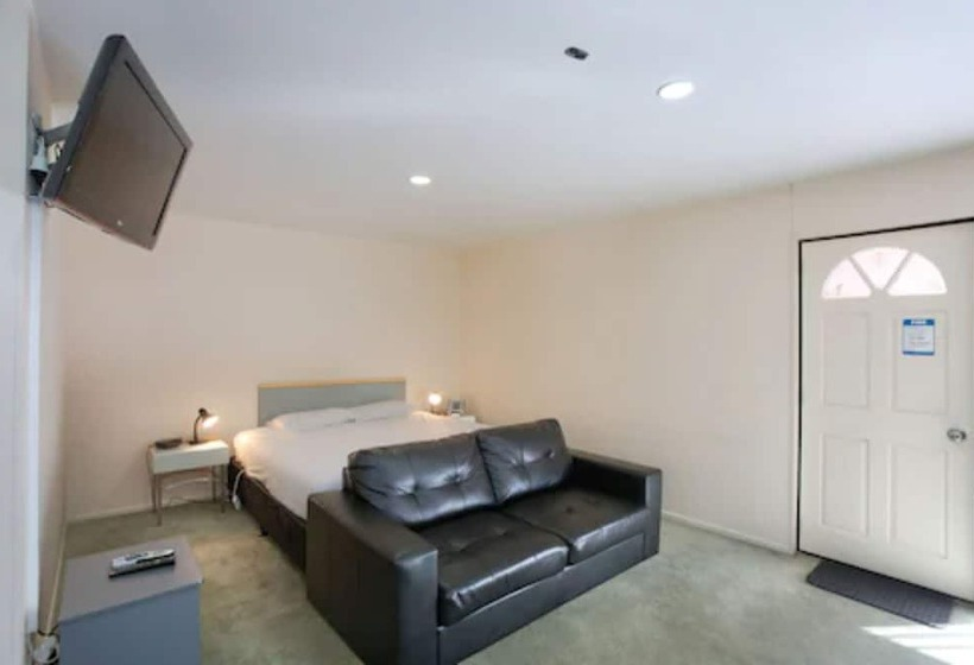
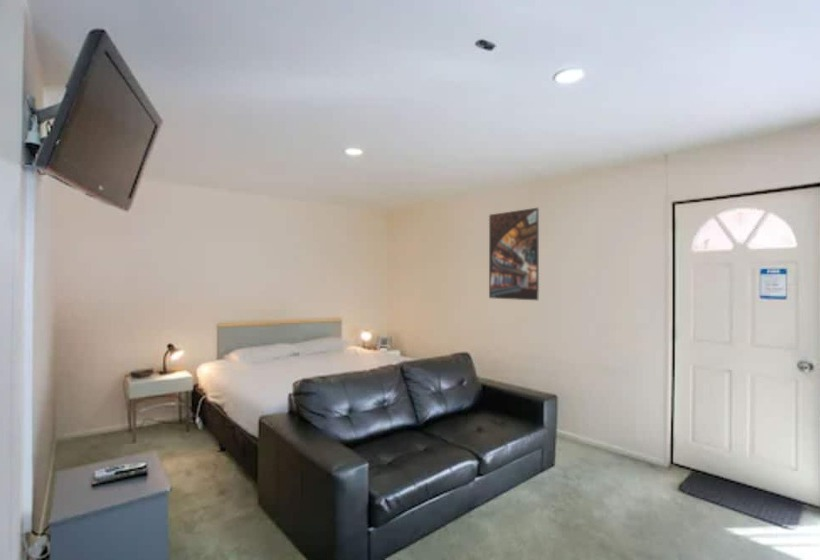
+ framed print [488,207,540,301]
